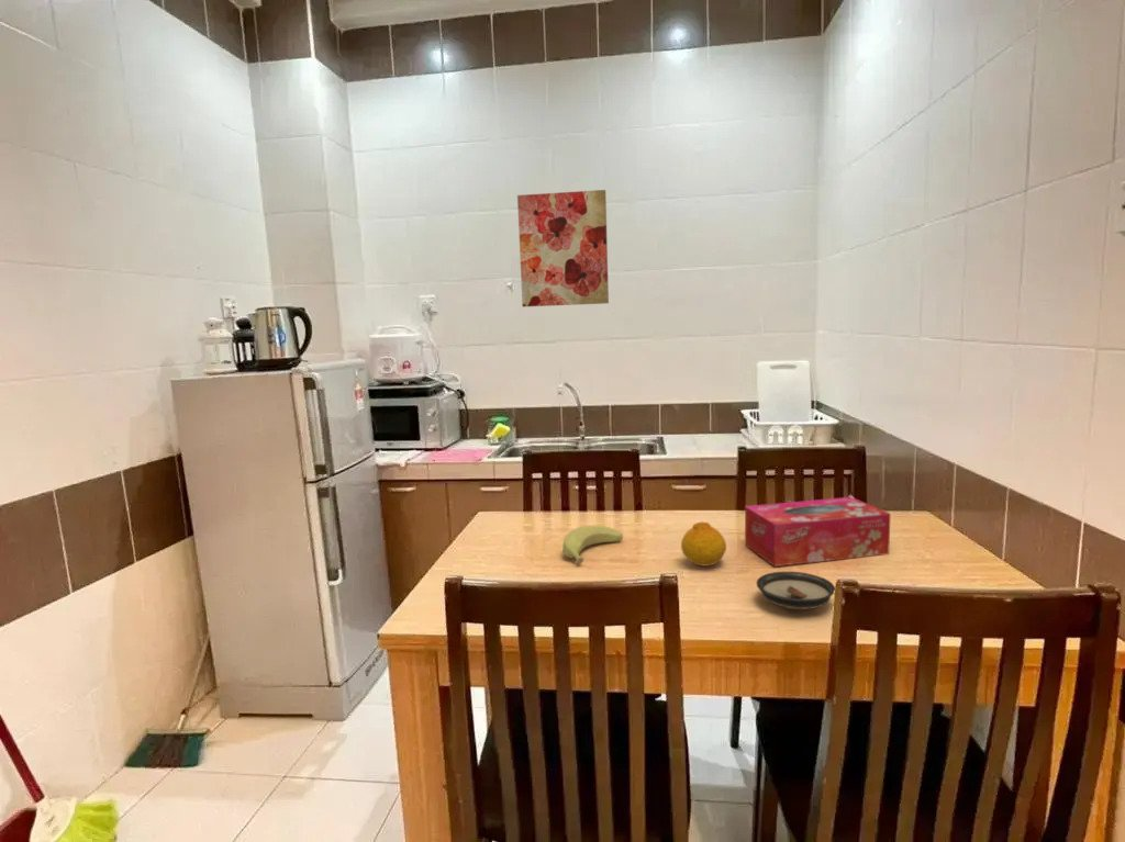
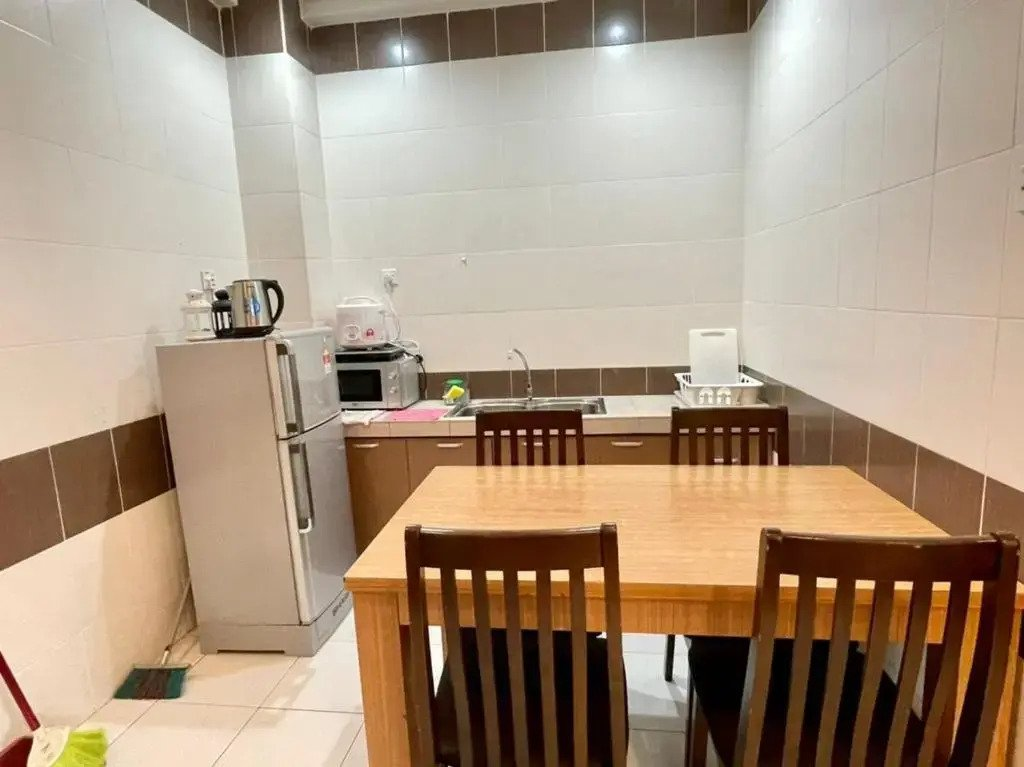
- banana [561,525,624,565]
- tissue box [744,496,892,568]
- fruit [680,520,727,568]
- wall art [516,189,610,307]
- saucer [756,571,836,611]
